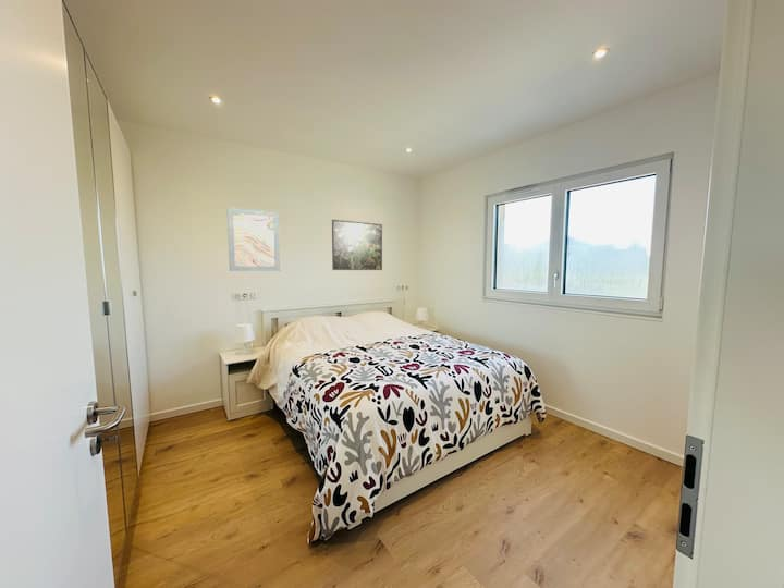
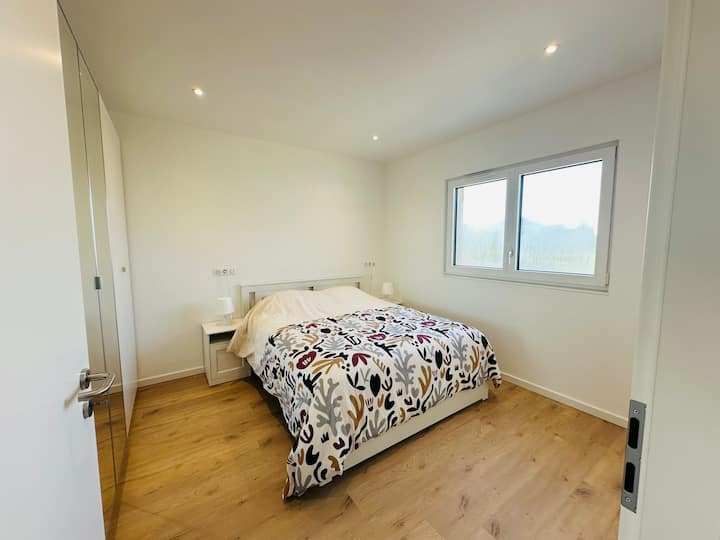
- wall art [226,207,281,272]
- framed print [331,219,383,271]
